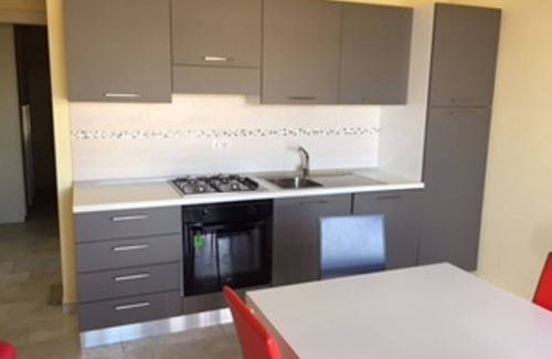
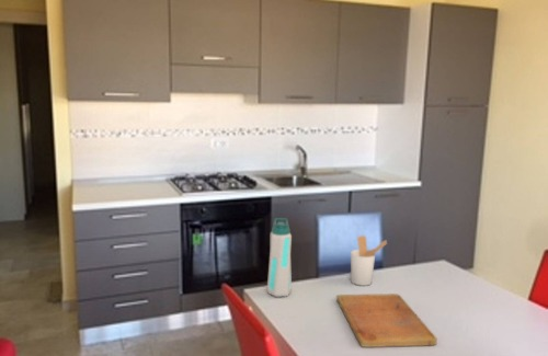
+ water bottle [266,217,293,298]
+ utensil holder [350,234,388,287]
+ cutting board [335,292,438,348]
